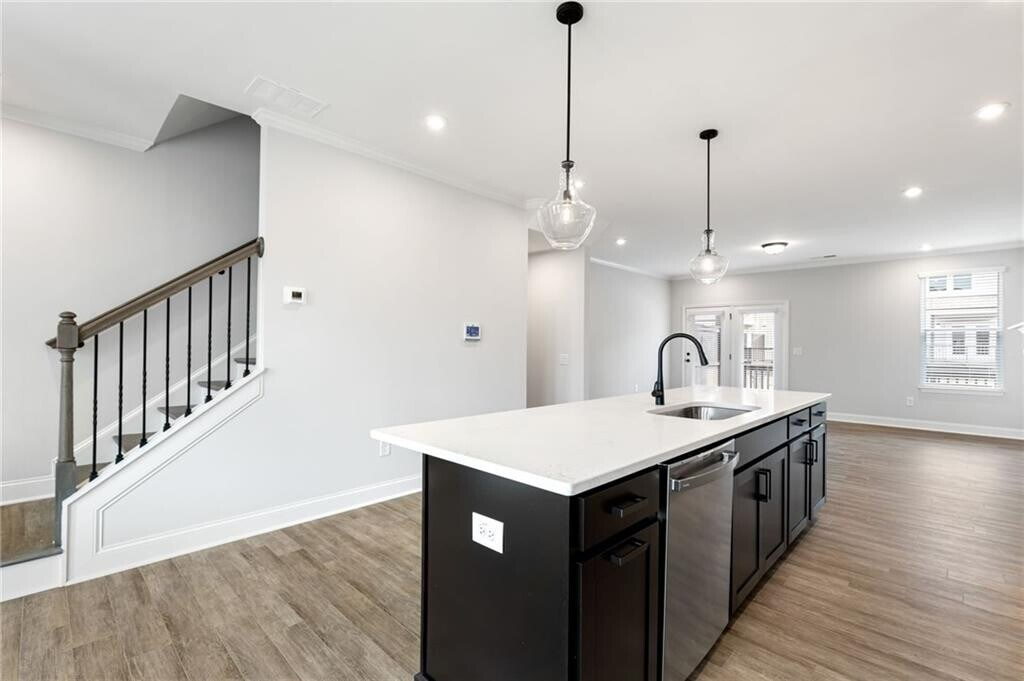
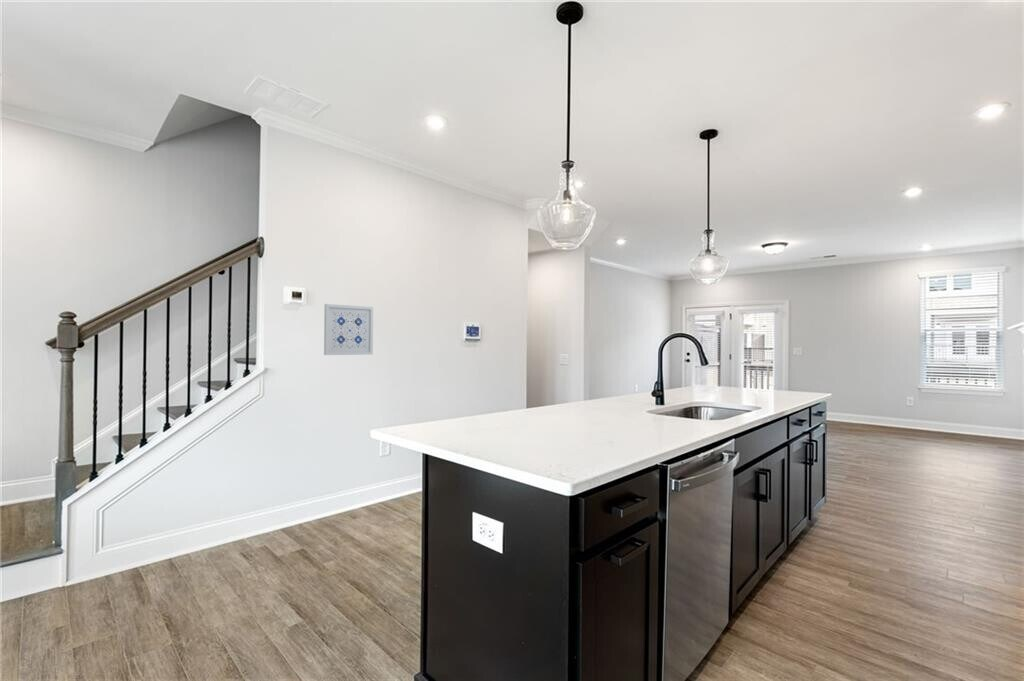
+ wall art [323,303,374,356]
